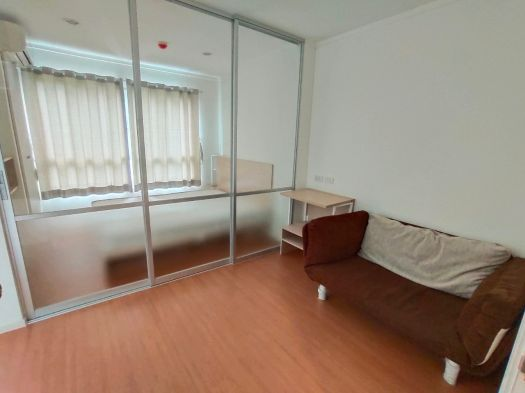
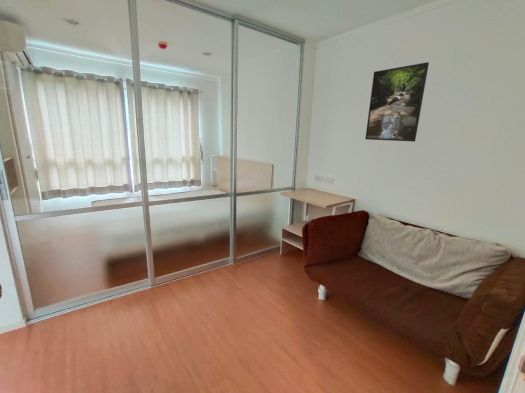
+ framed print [364,61,430,143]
